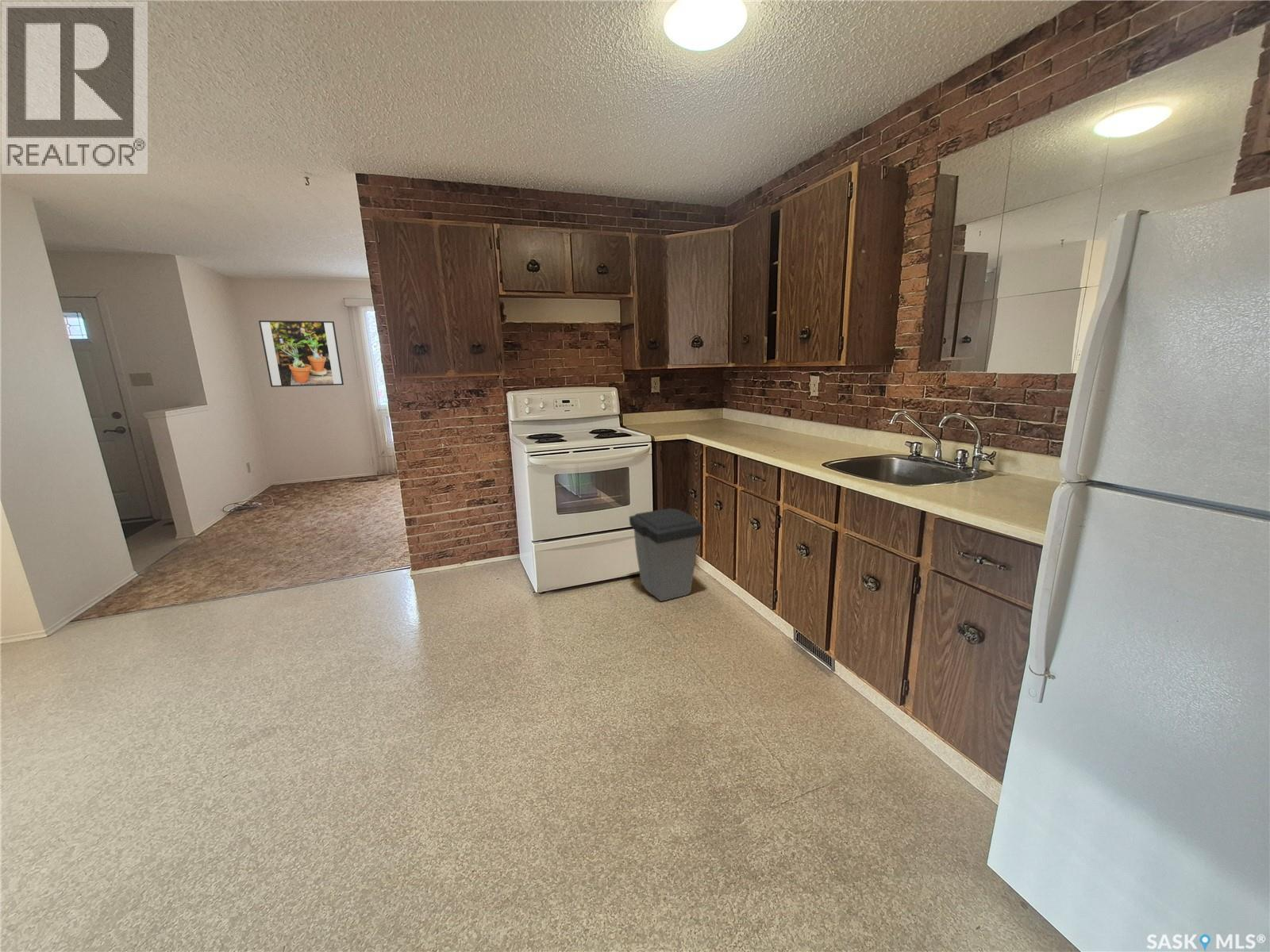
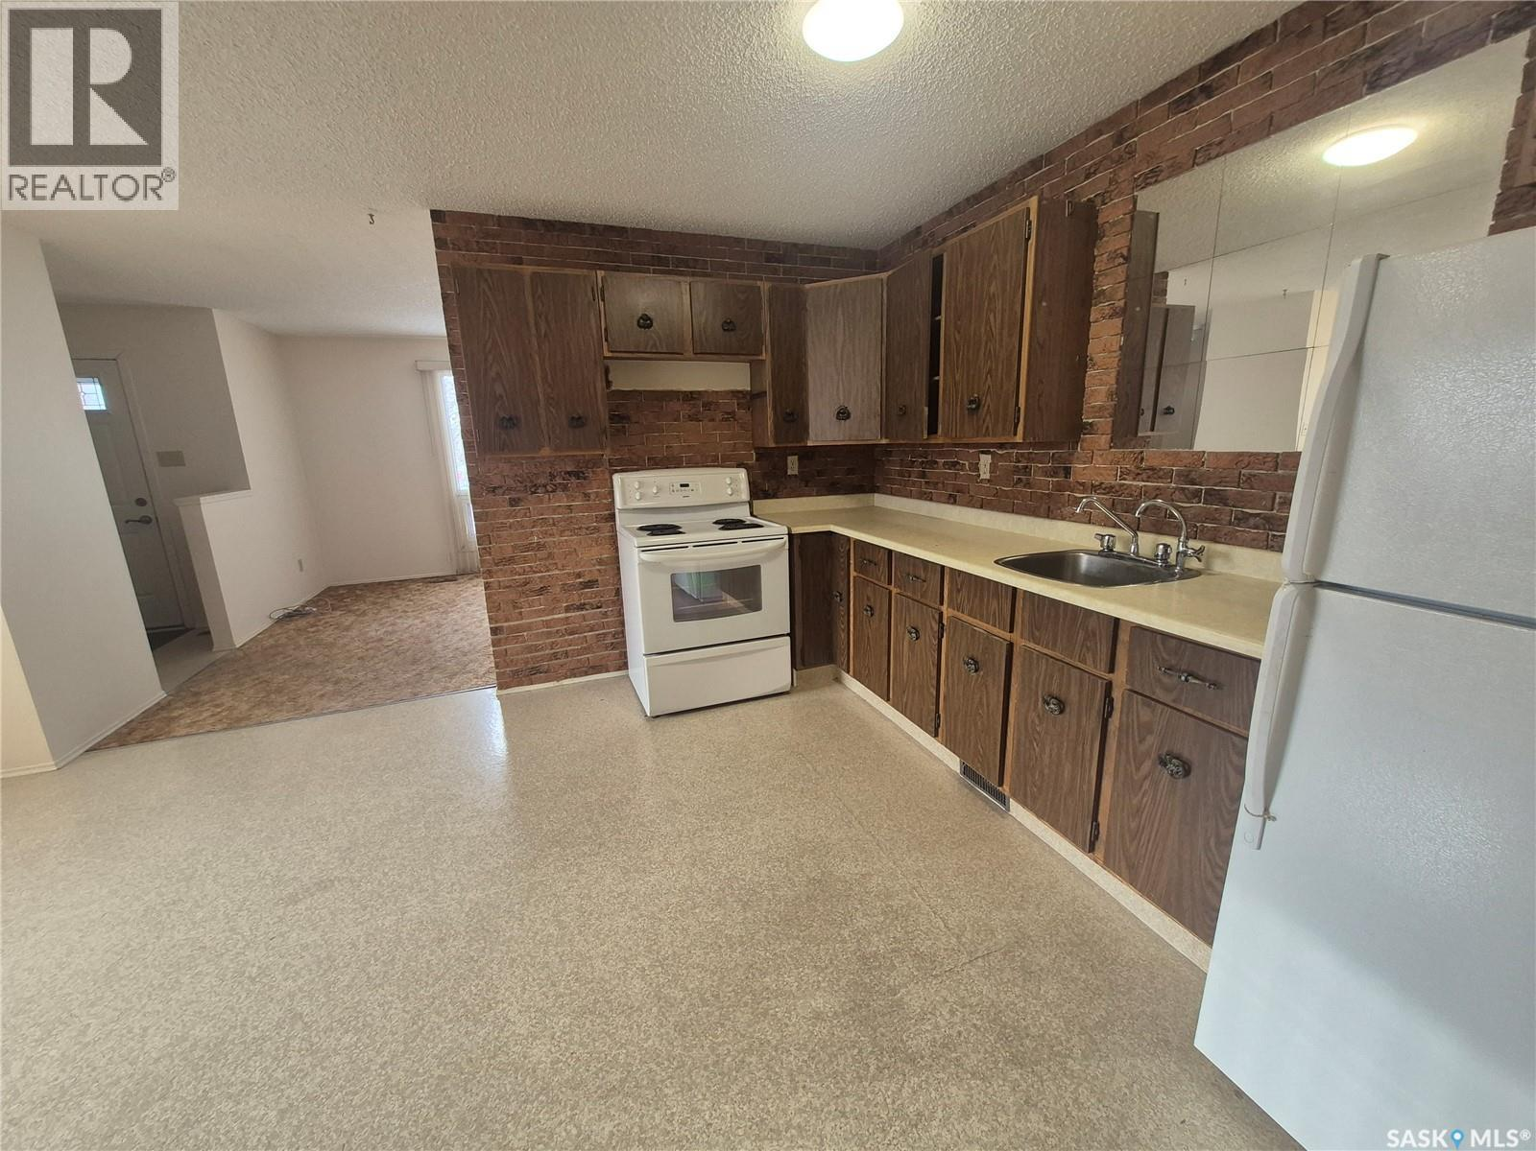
- trash can [629,508,703,602]
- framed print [258,320,344,388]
